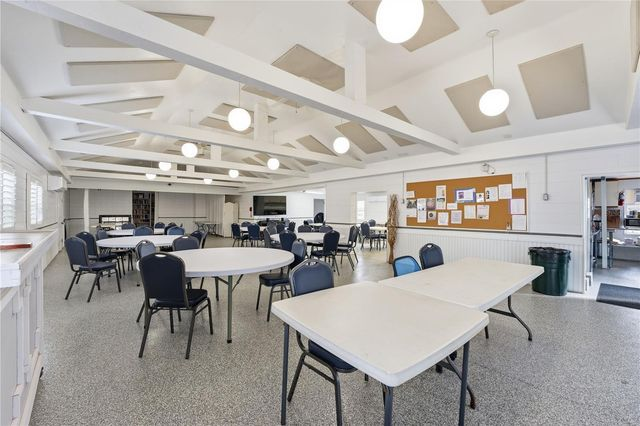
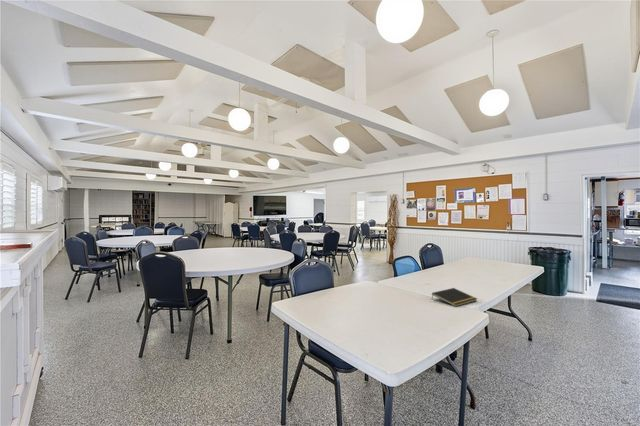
+ notepad [431,287,478,308]
